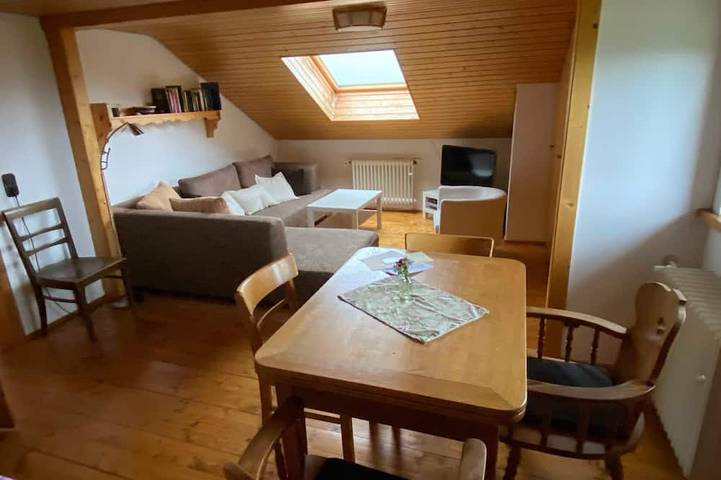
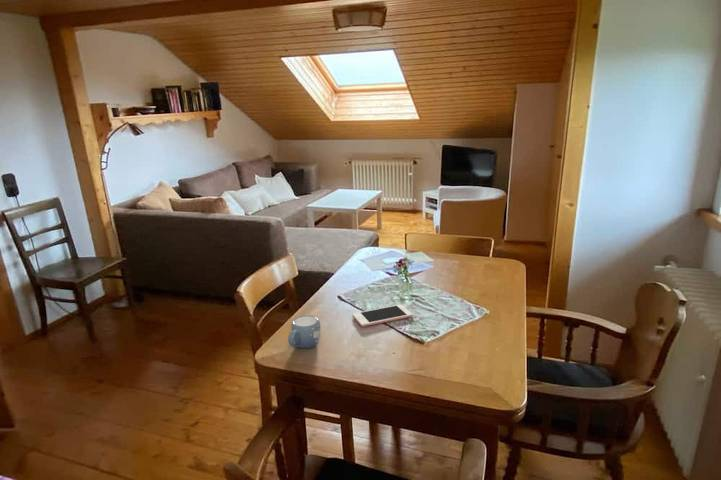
+ cell phone [352,304,414,328]
+ mug [287,314,321,349]
